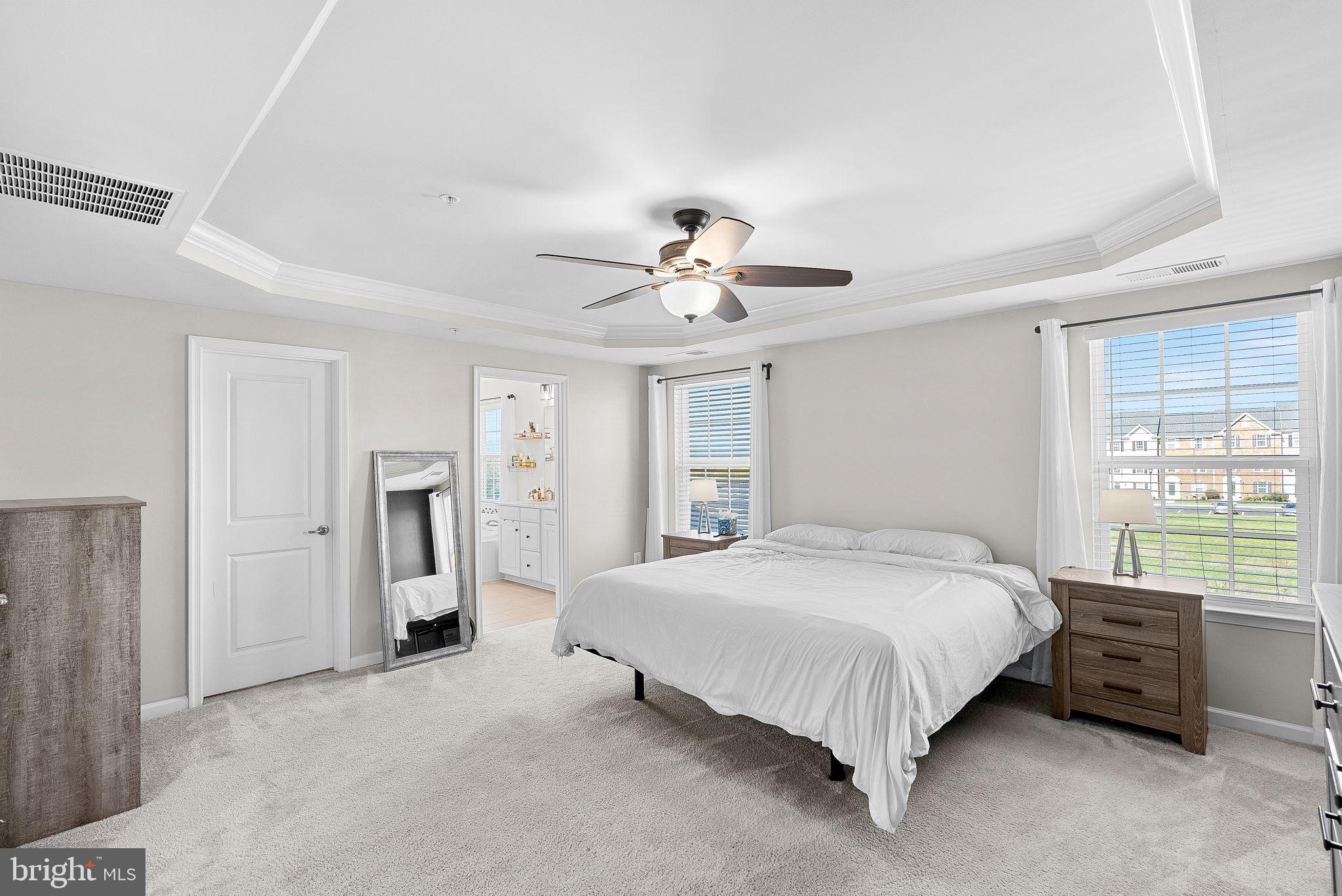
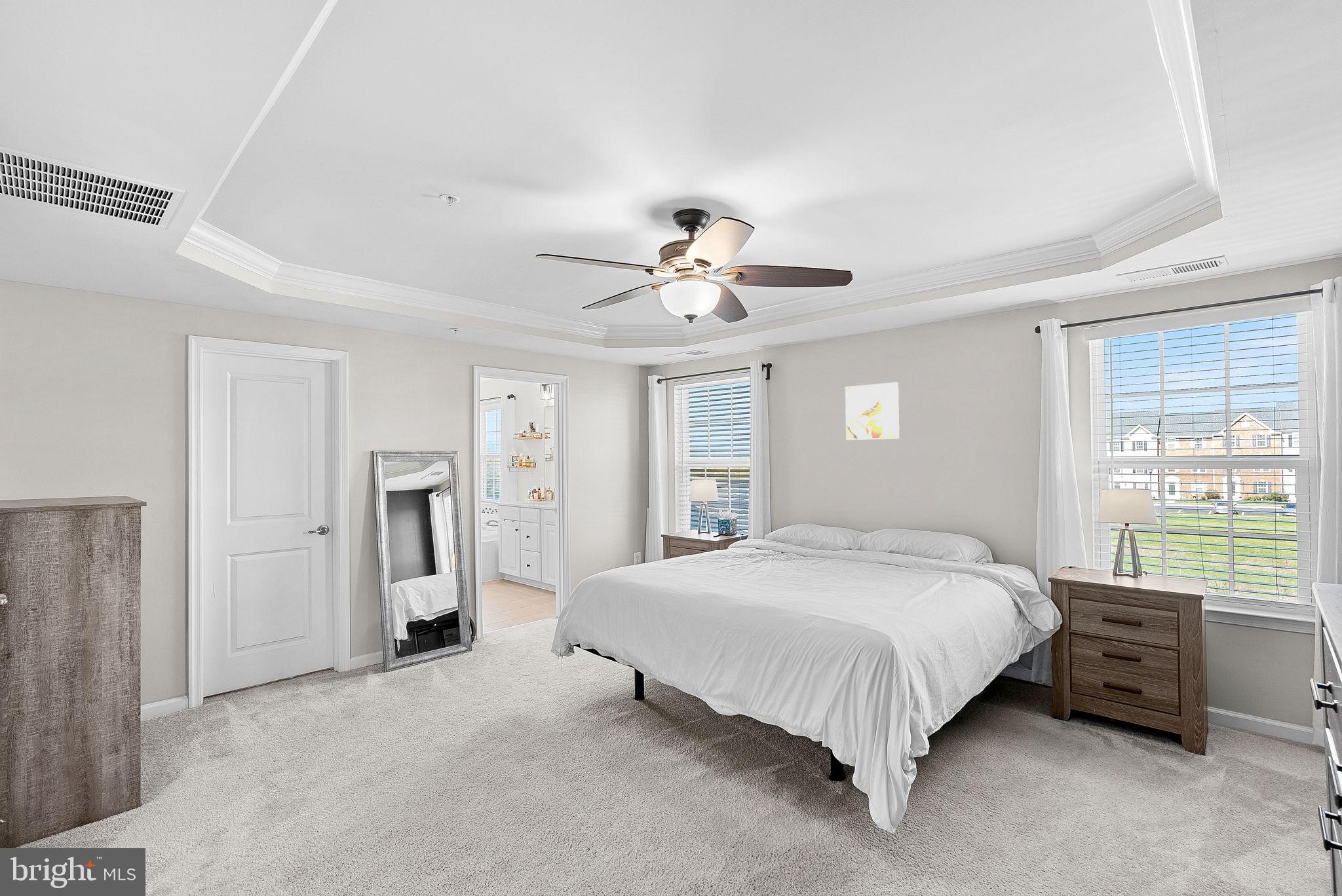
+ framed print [845,381,900,441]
